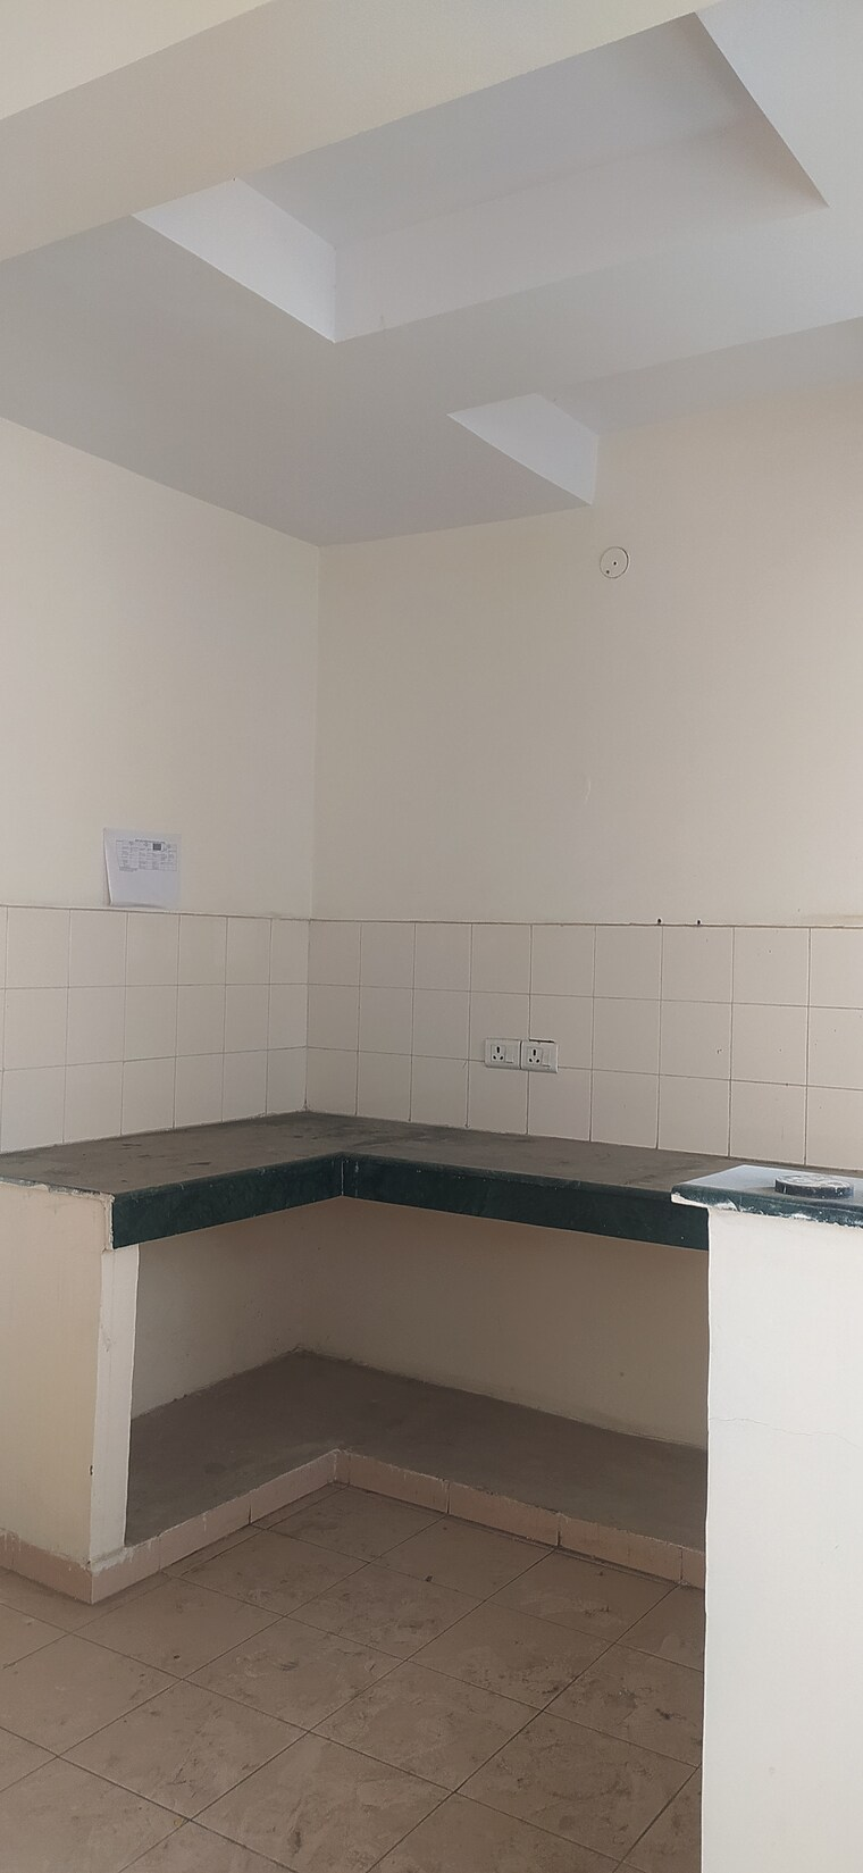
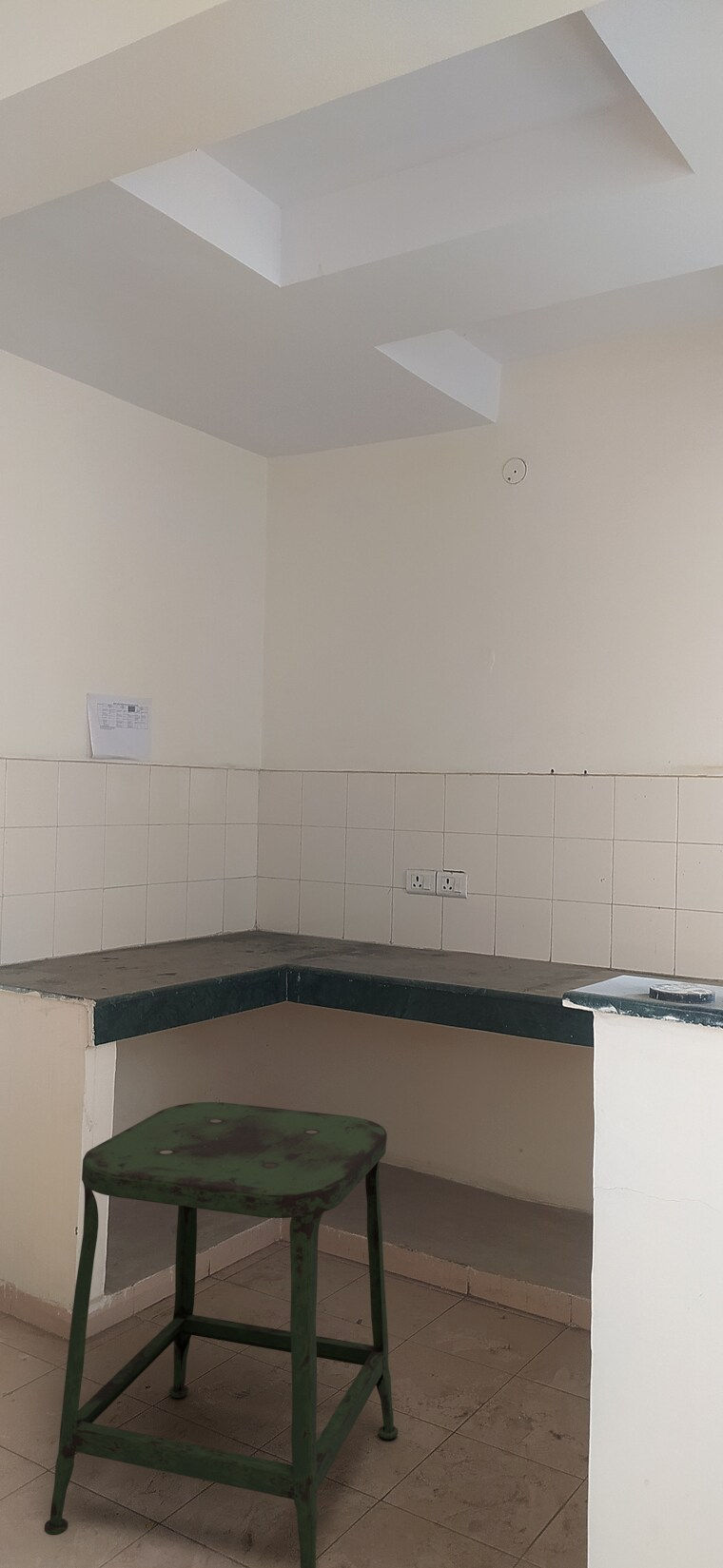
+ stool [44,1101,399,1568]
